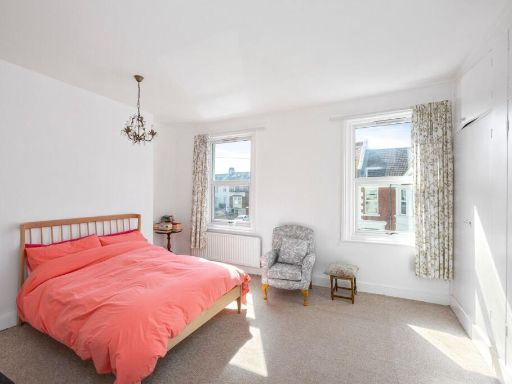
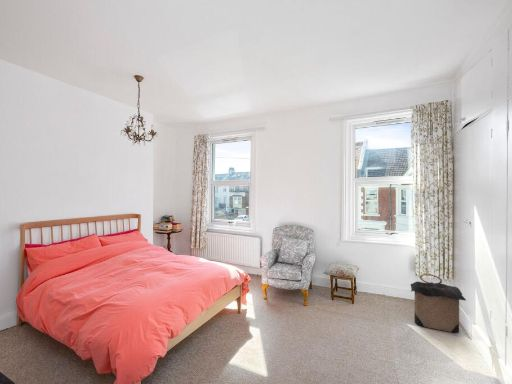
+ laundry hamper [409,273,467,334]
